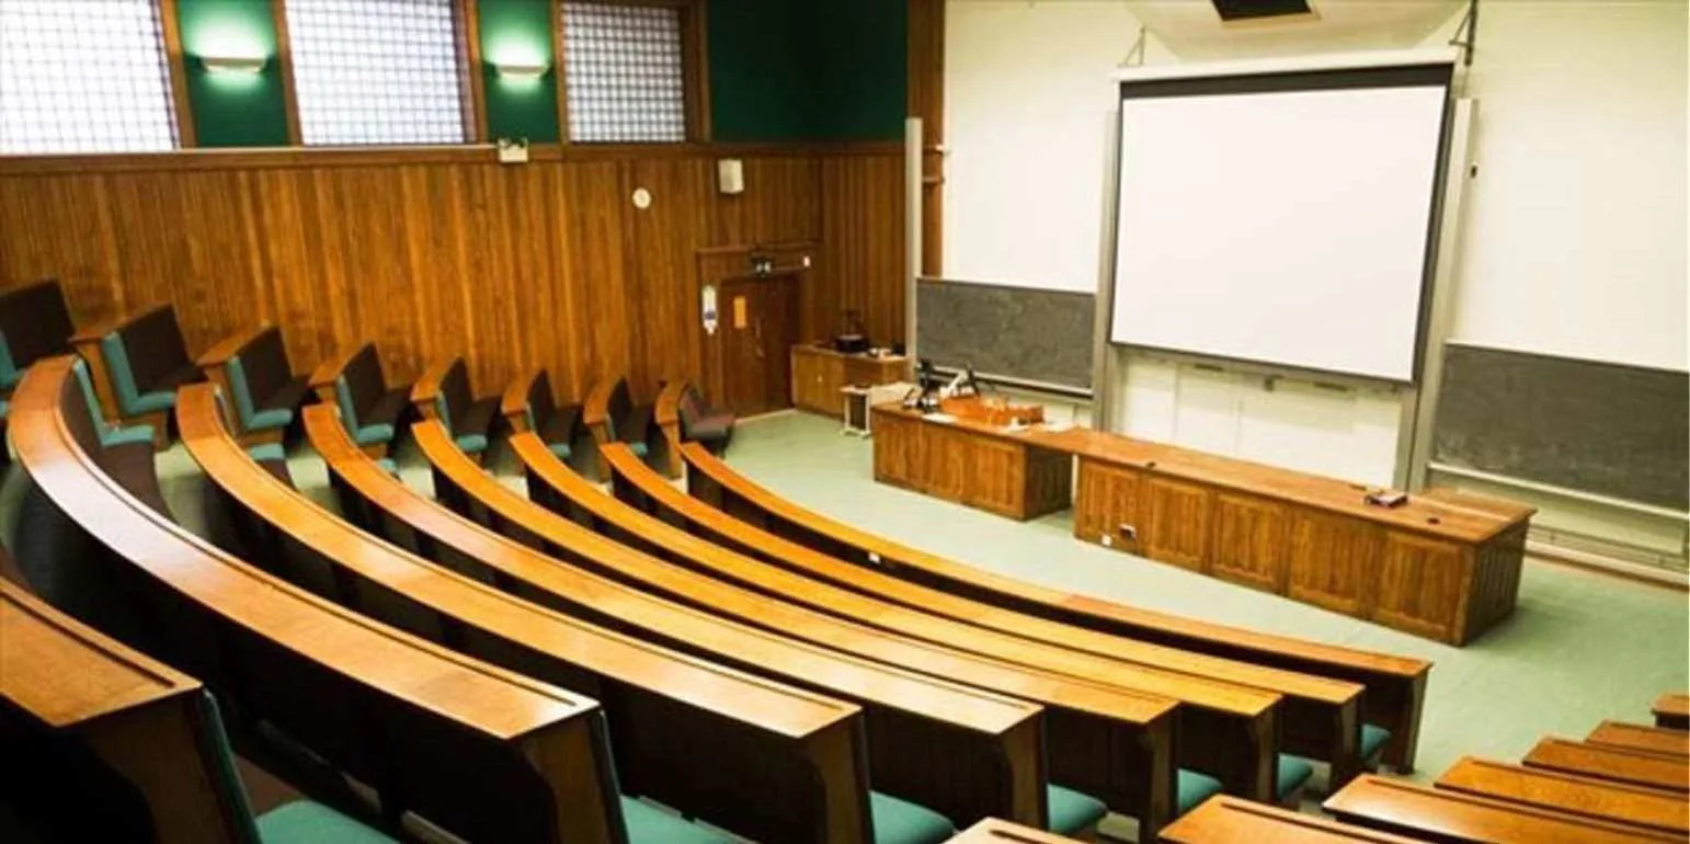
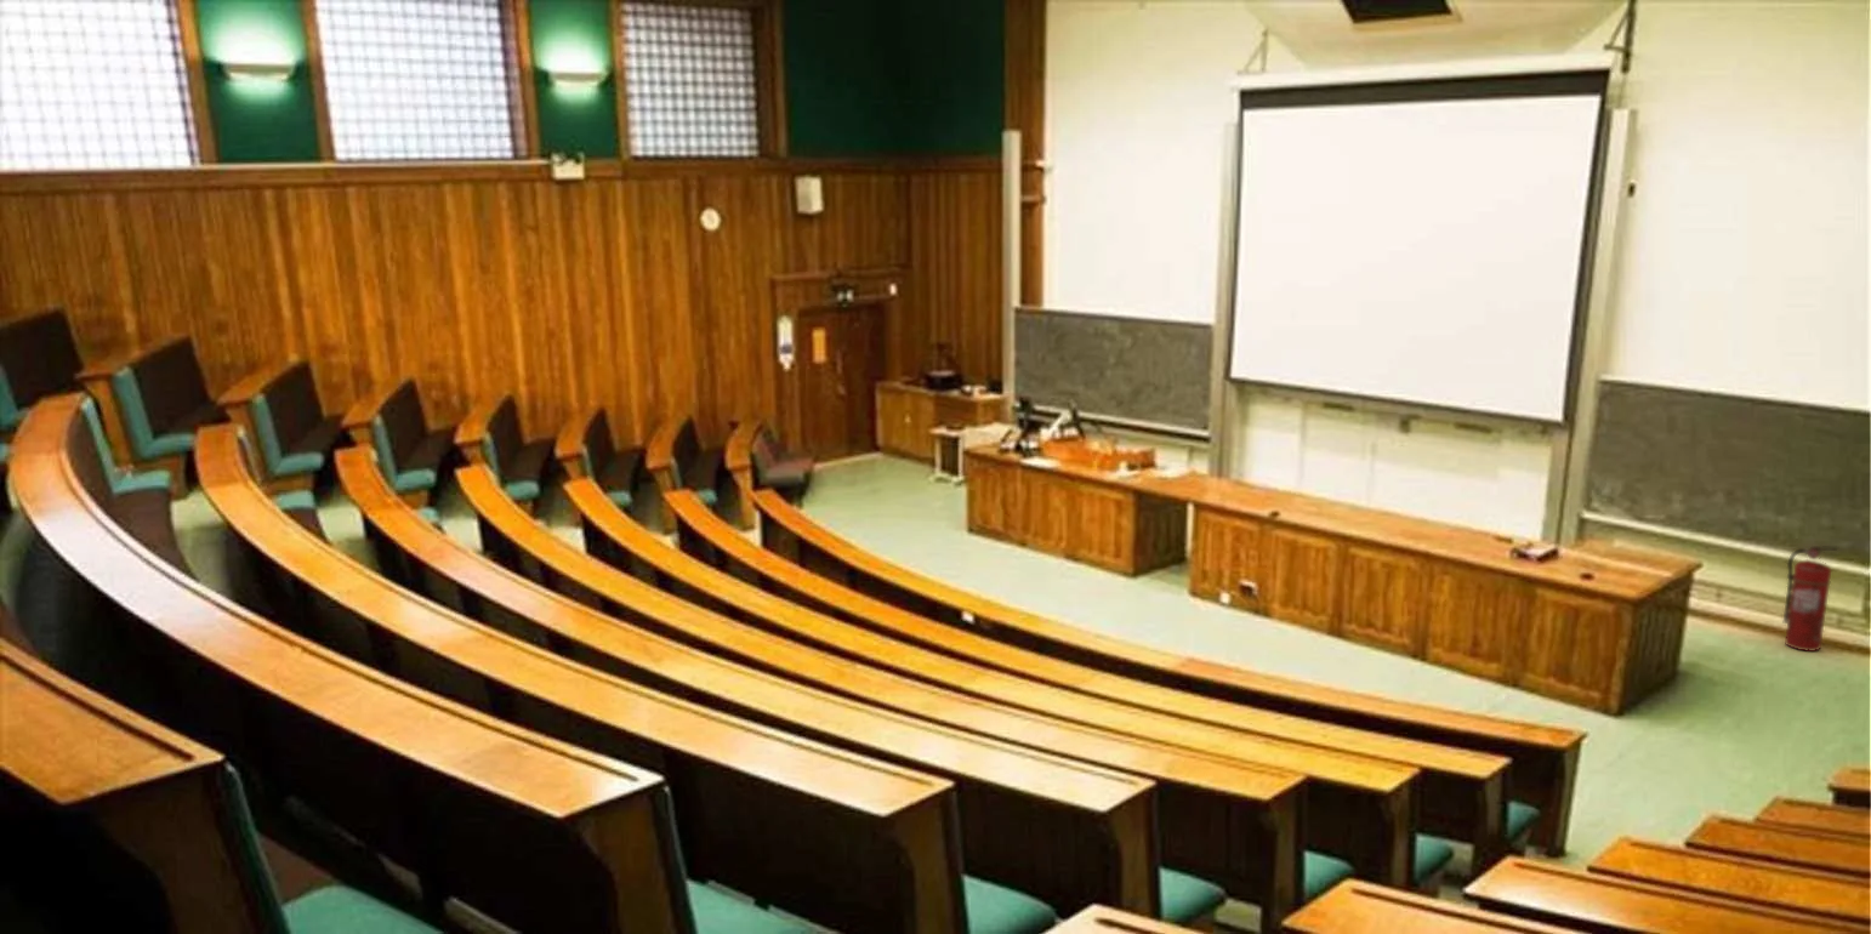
+ fire extinguisher [1782,546,1838,653]
